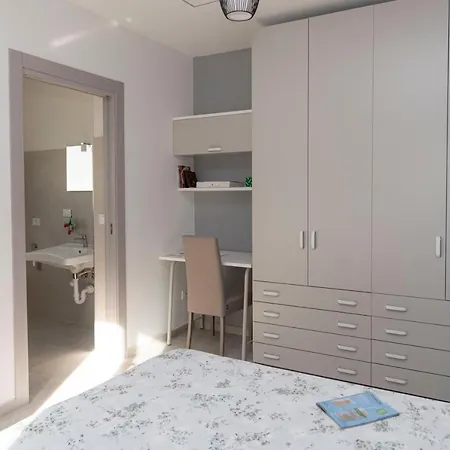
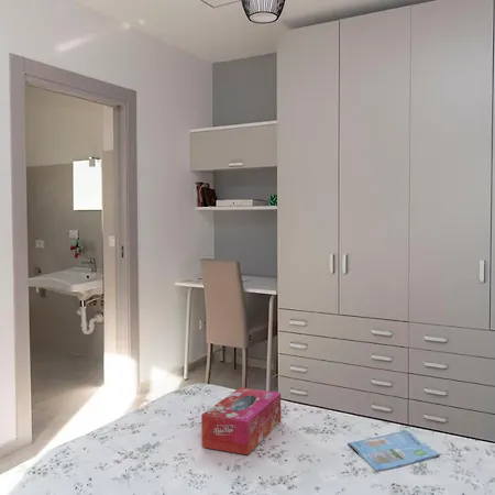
+ tissue box [200,387,282,457]
